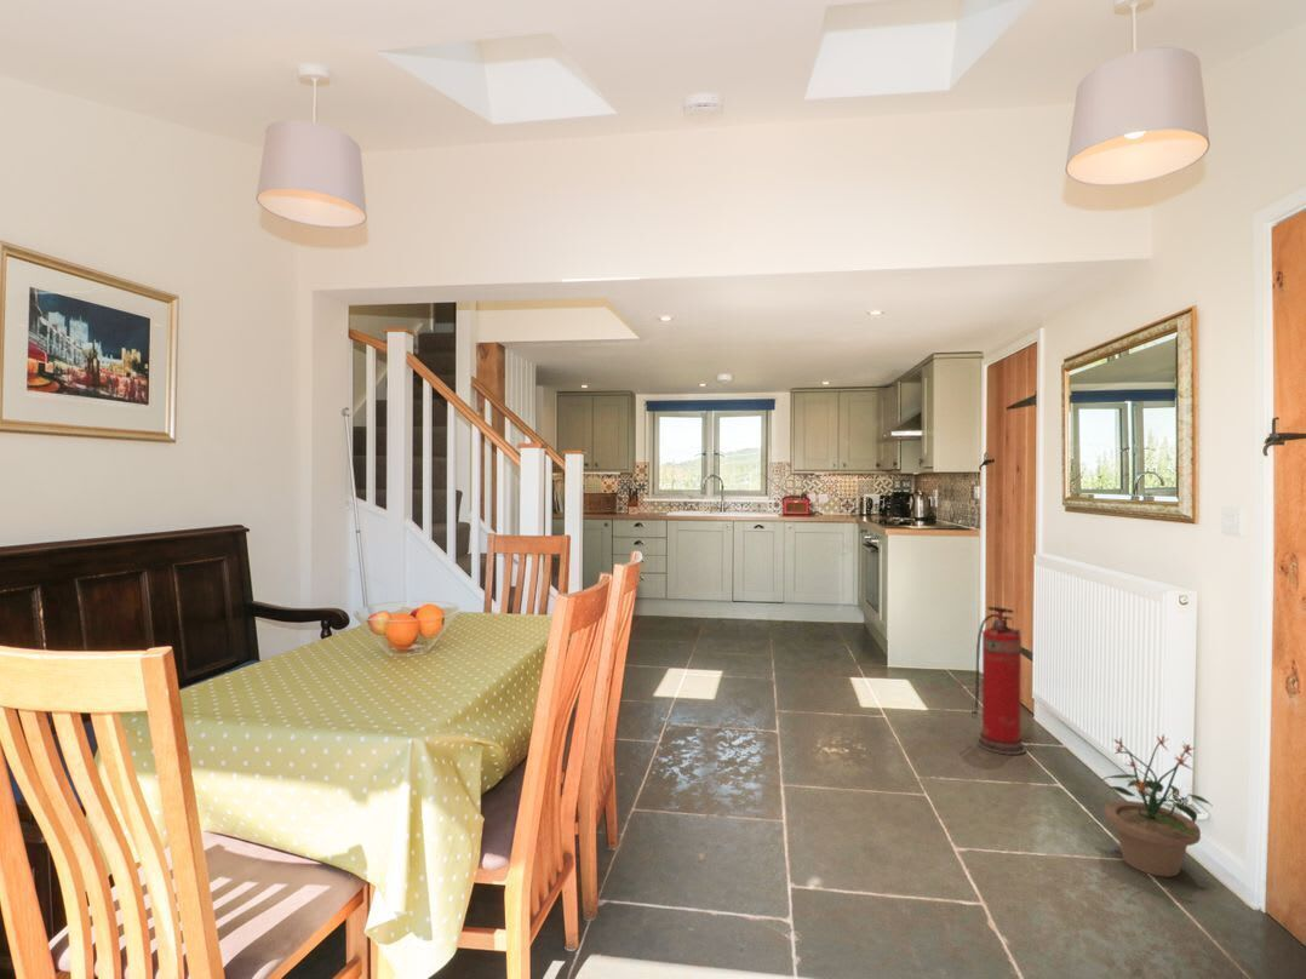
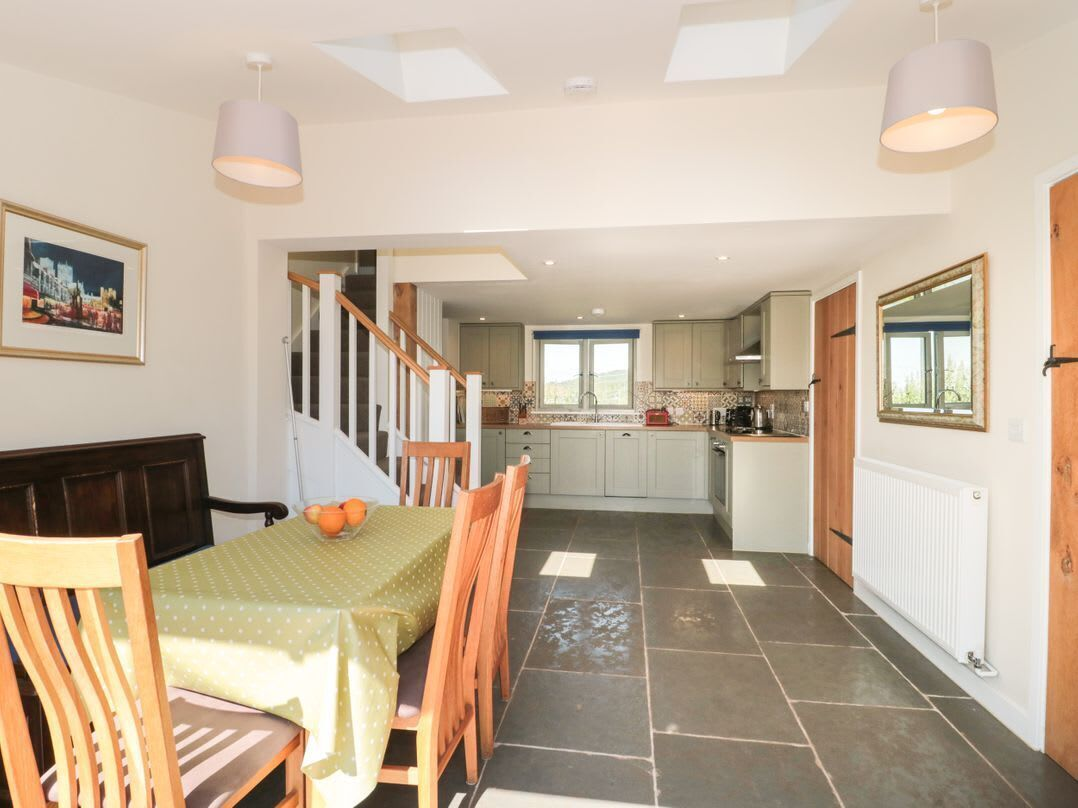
- potted plant [1100,732,1214,878]
- fire extinguisher [970,606,1027,756]
